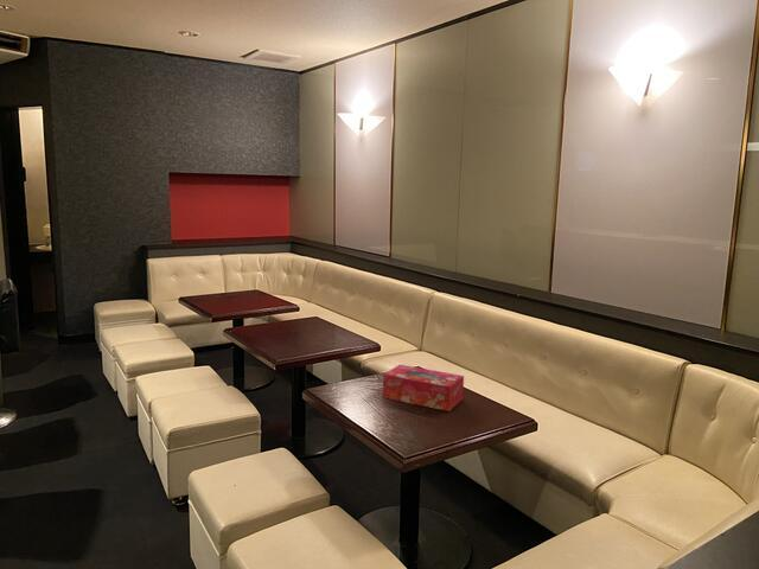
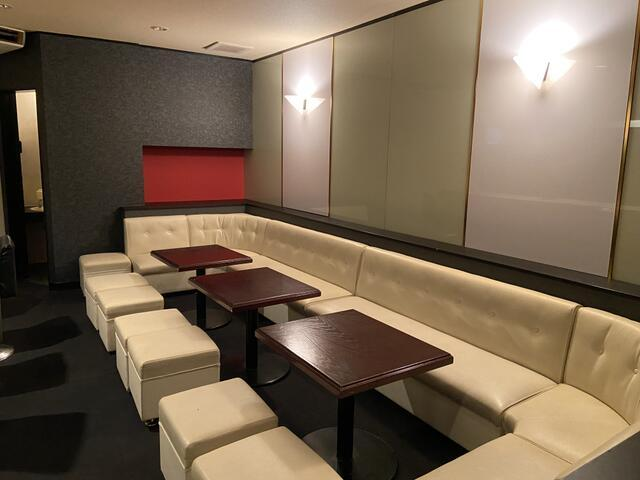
- tissue box [382,364,465,413]
